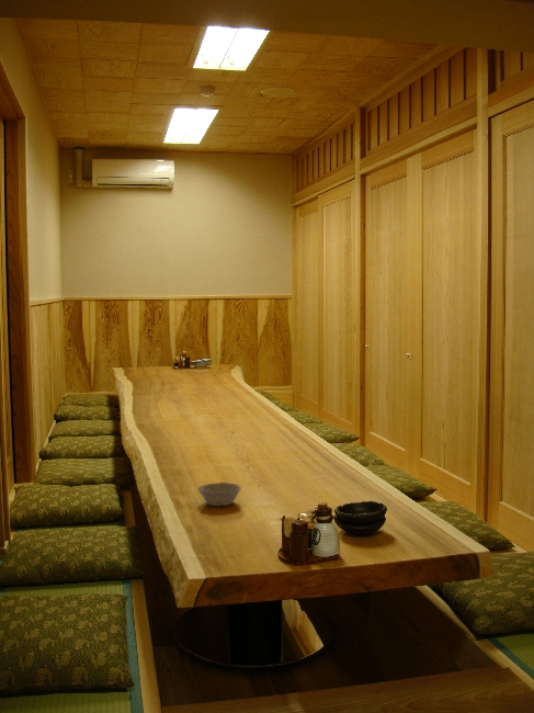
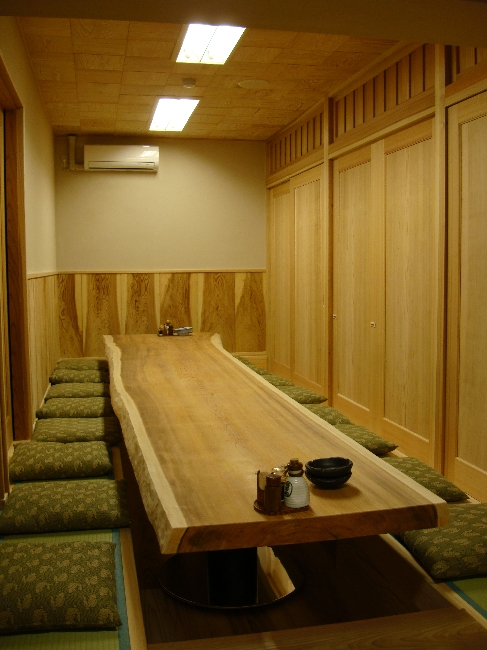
- bowl [197,482,242,507]
